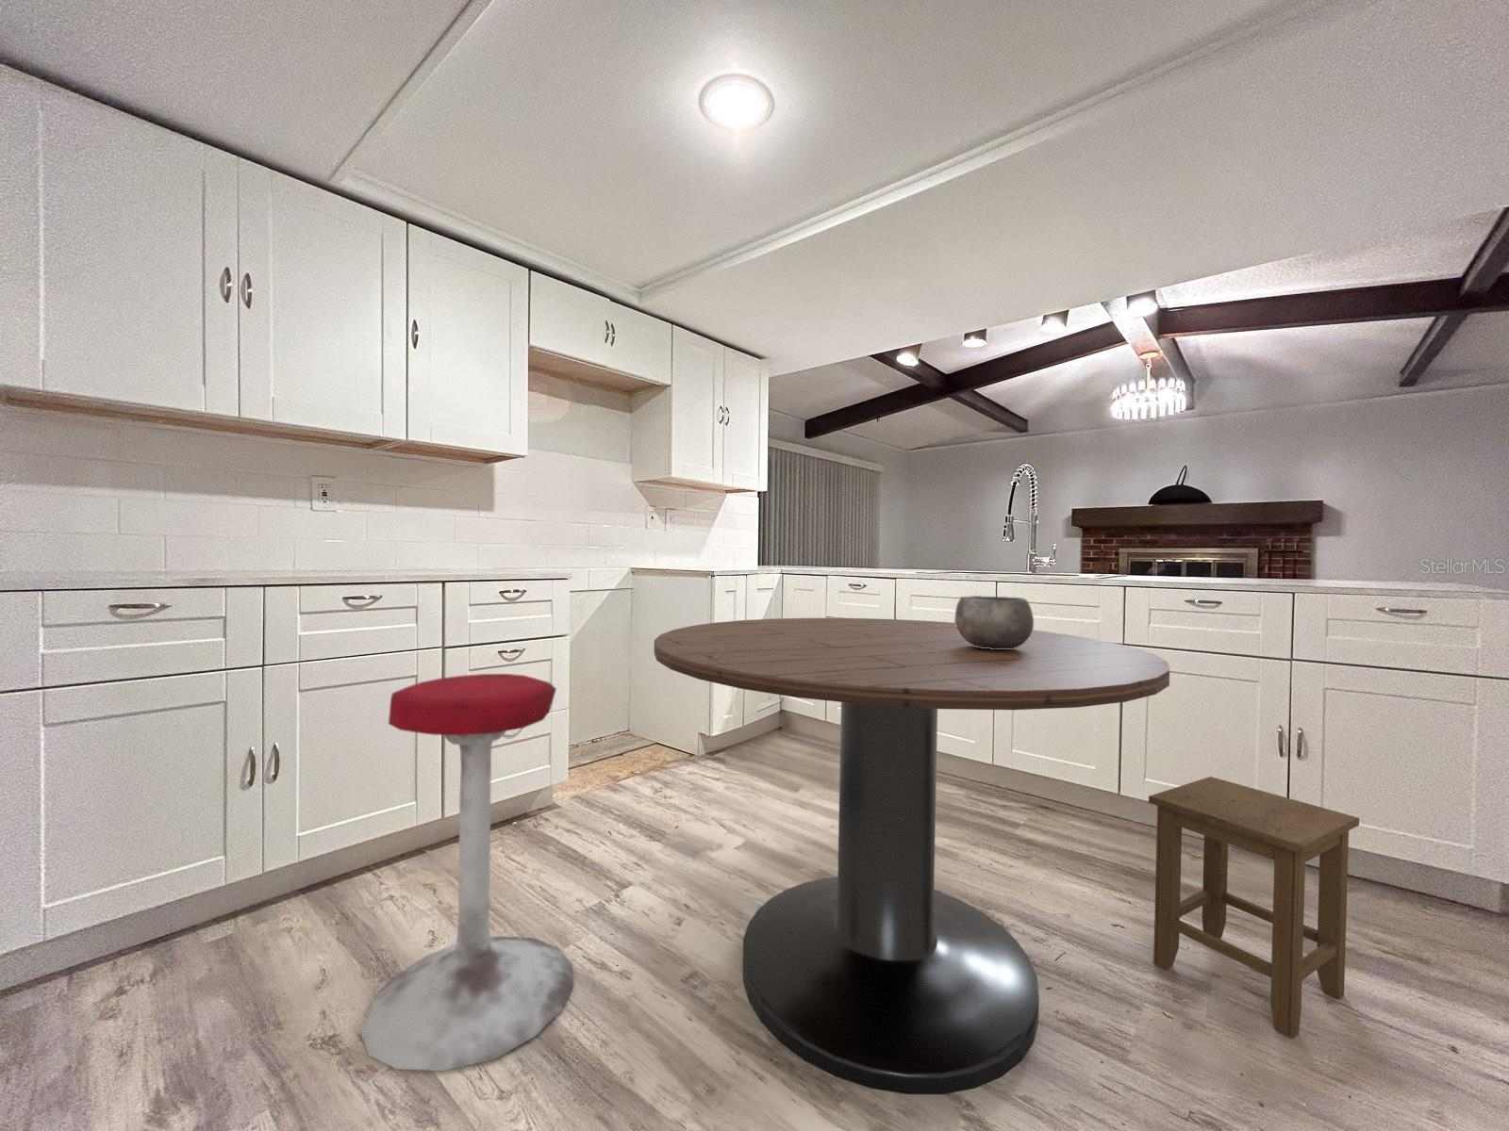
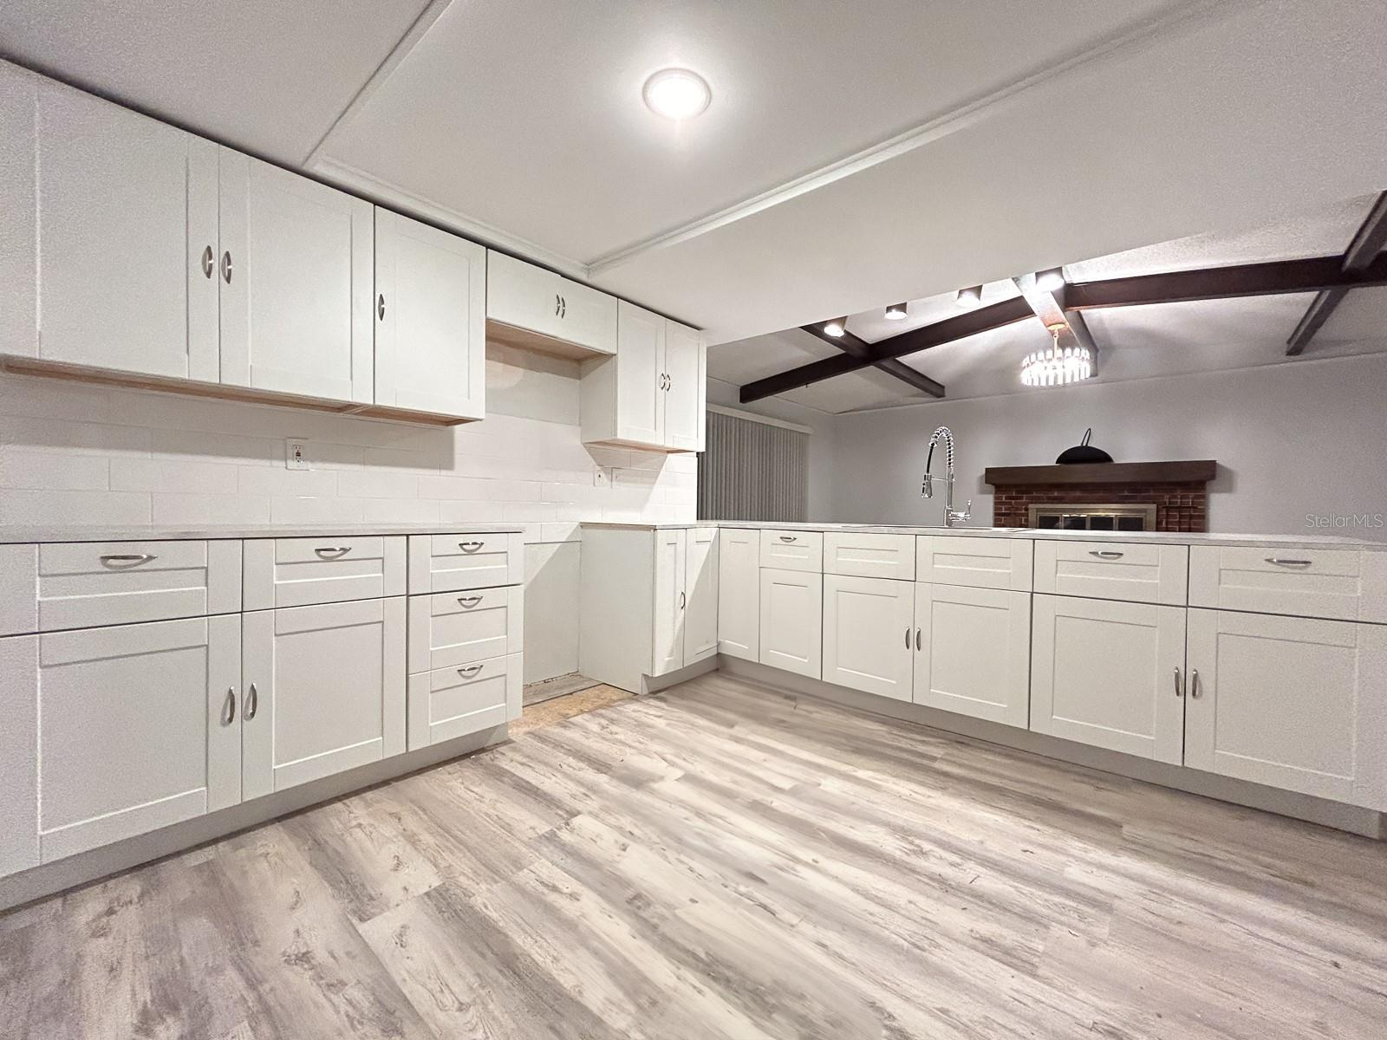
- stool [1148,776,1360,1040]
- bowl [953,595,1035,650]
- dining table [654,618,1170,1095]
- stool [359,672,574,1072]
